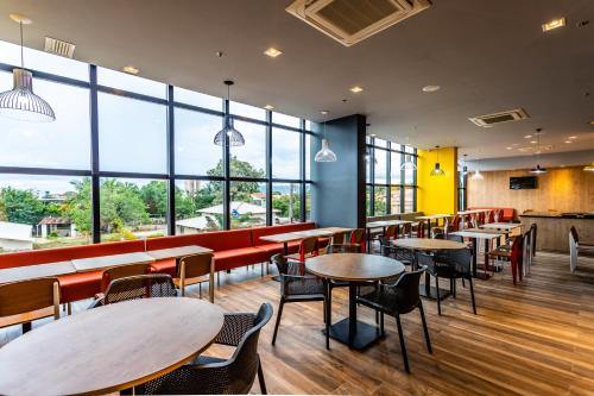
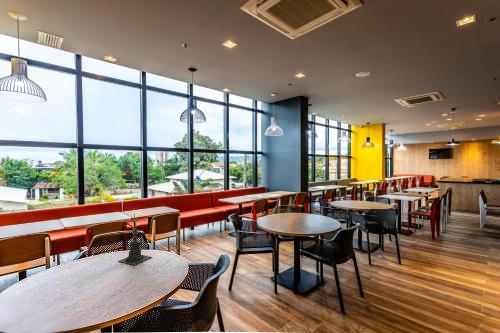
+ candle holder [118,212,153,266]
